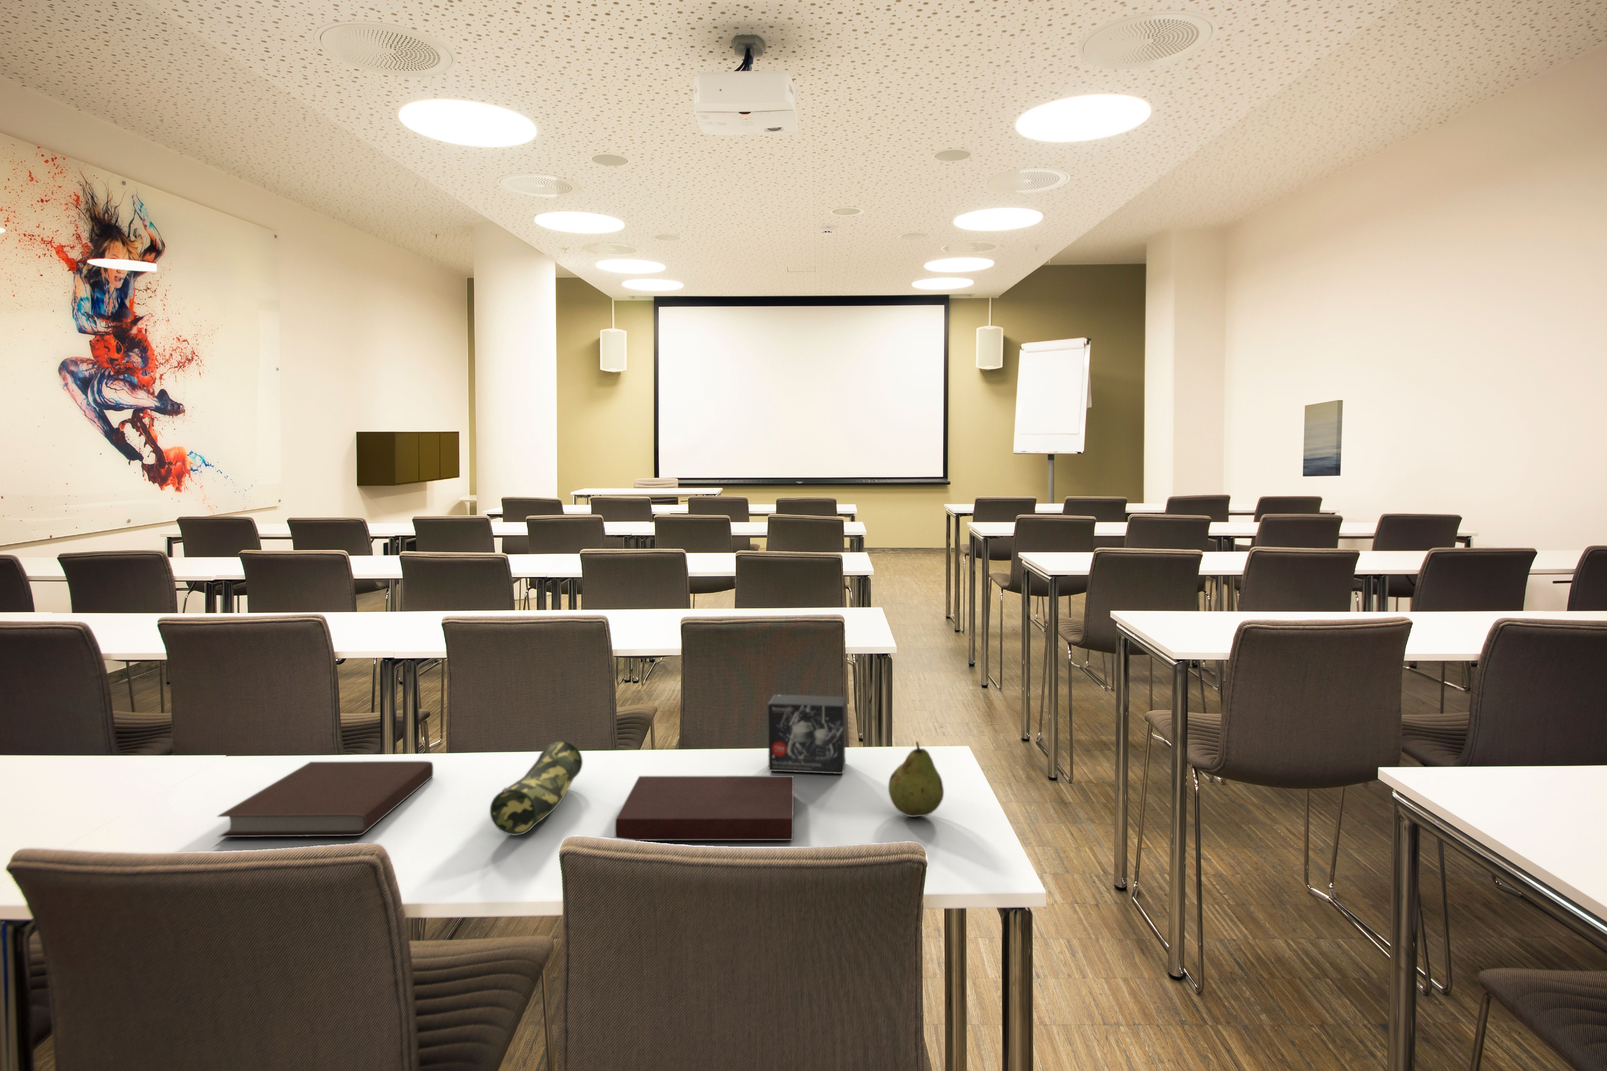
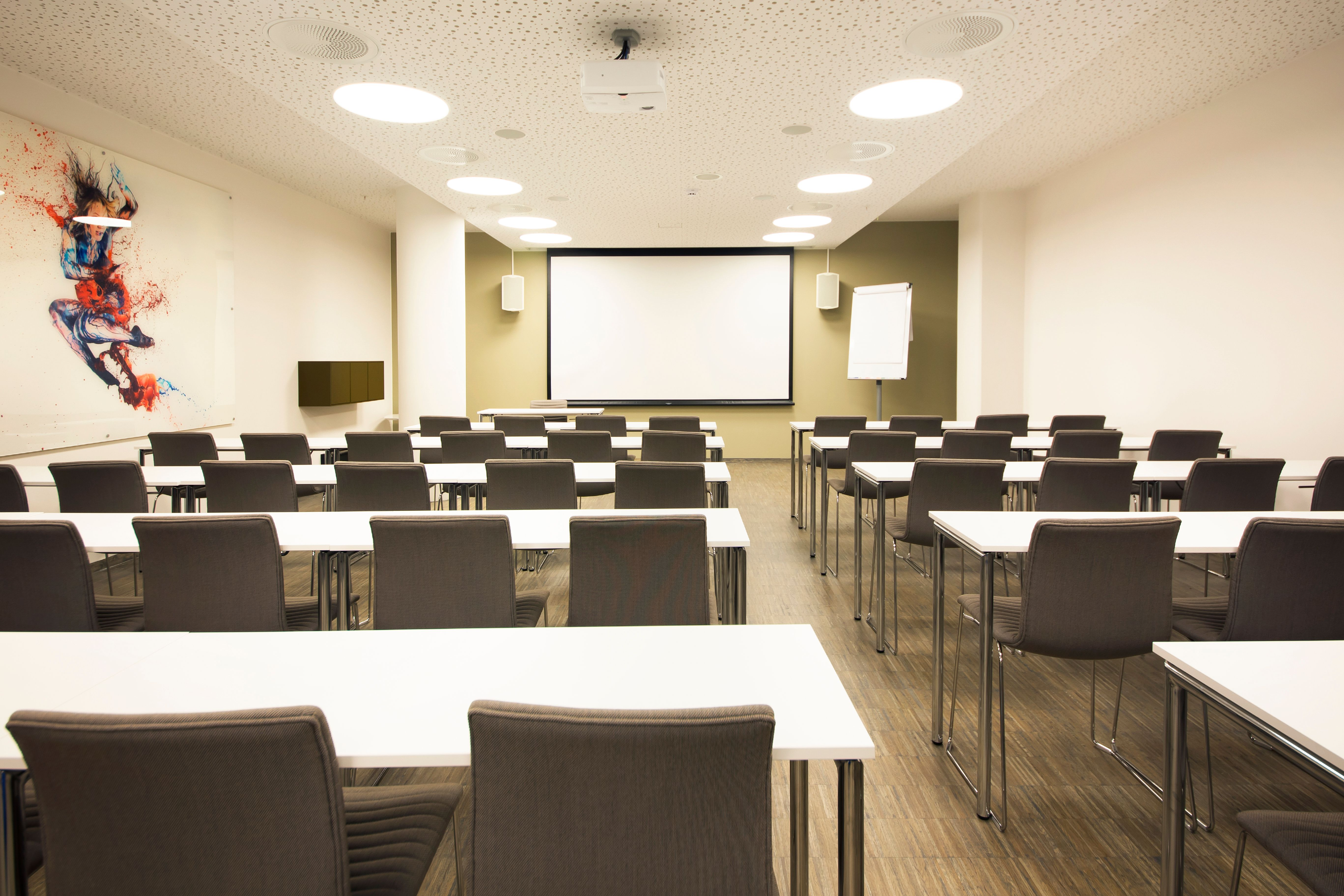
- notebook [216,760,434,838]
- fruit [888,741,945,818]
- wall art [1302,399,1343,477]
- notebook [615,776,794,842]
- pencil case [489,740,583,836]
- small box [768,694,847,775]
